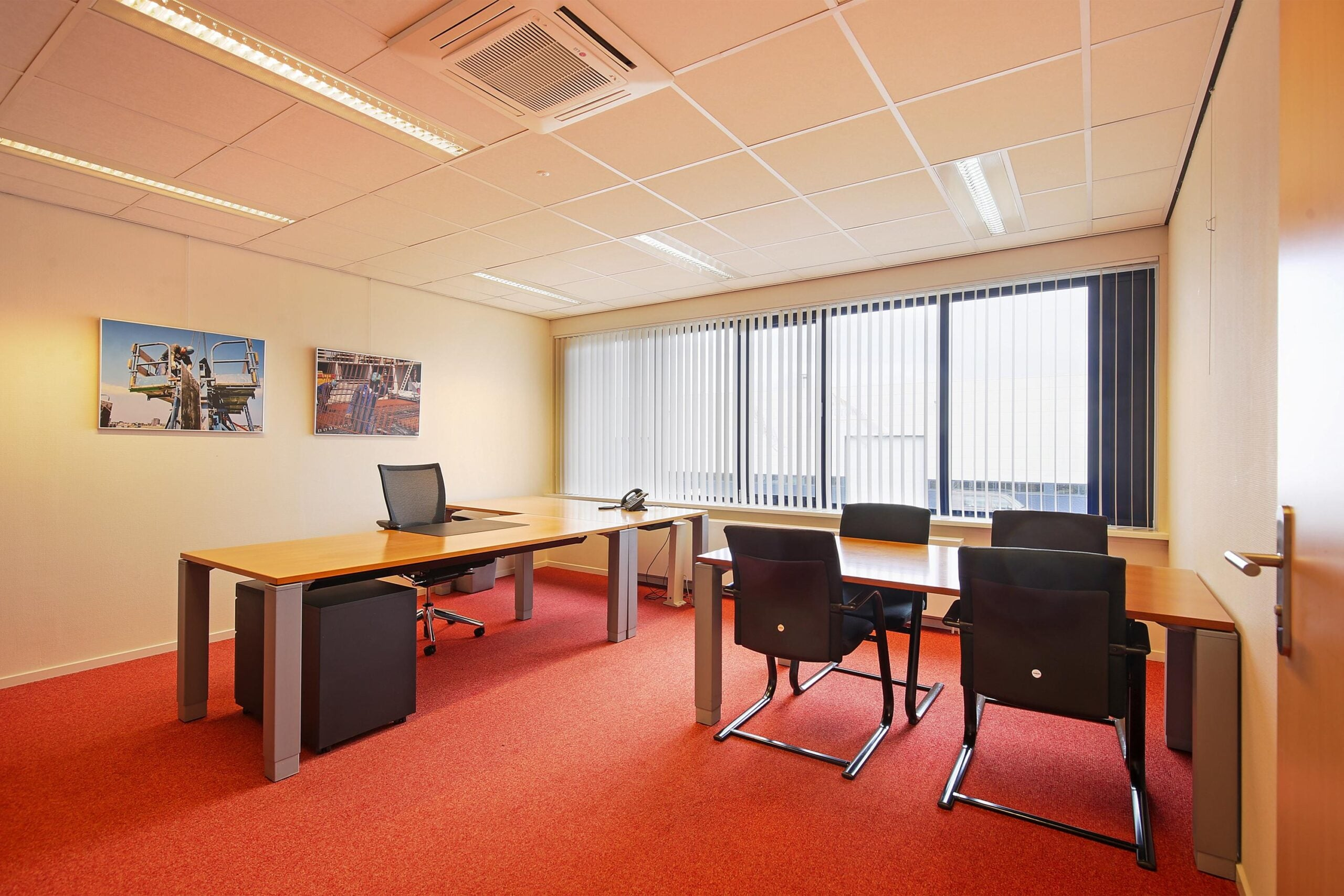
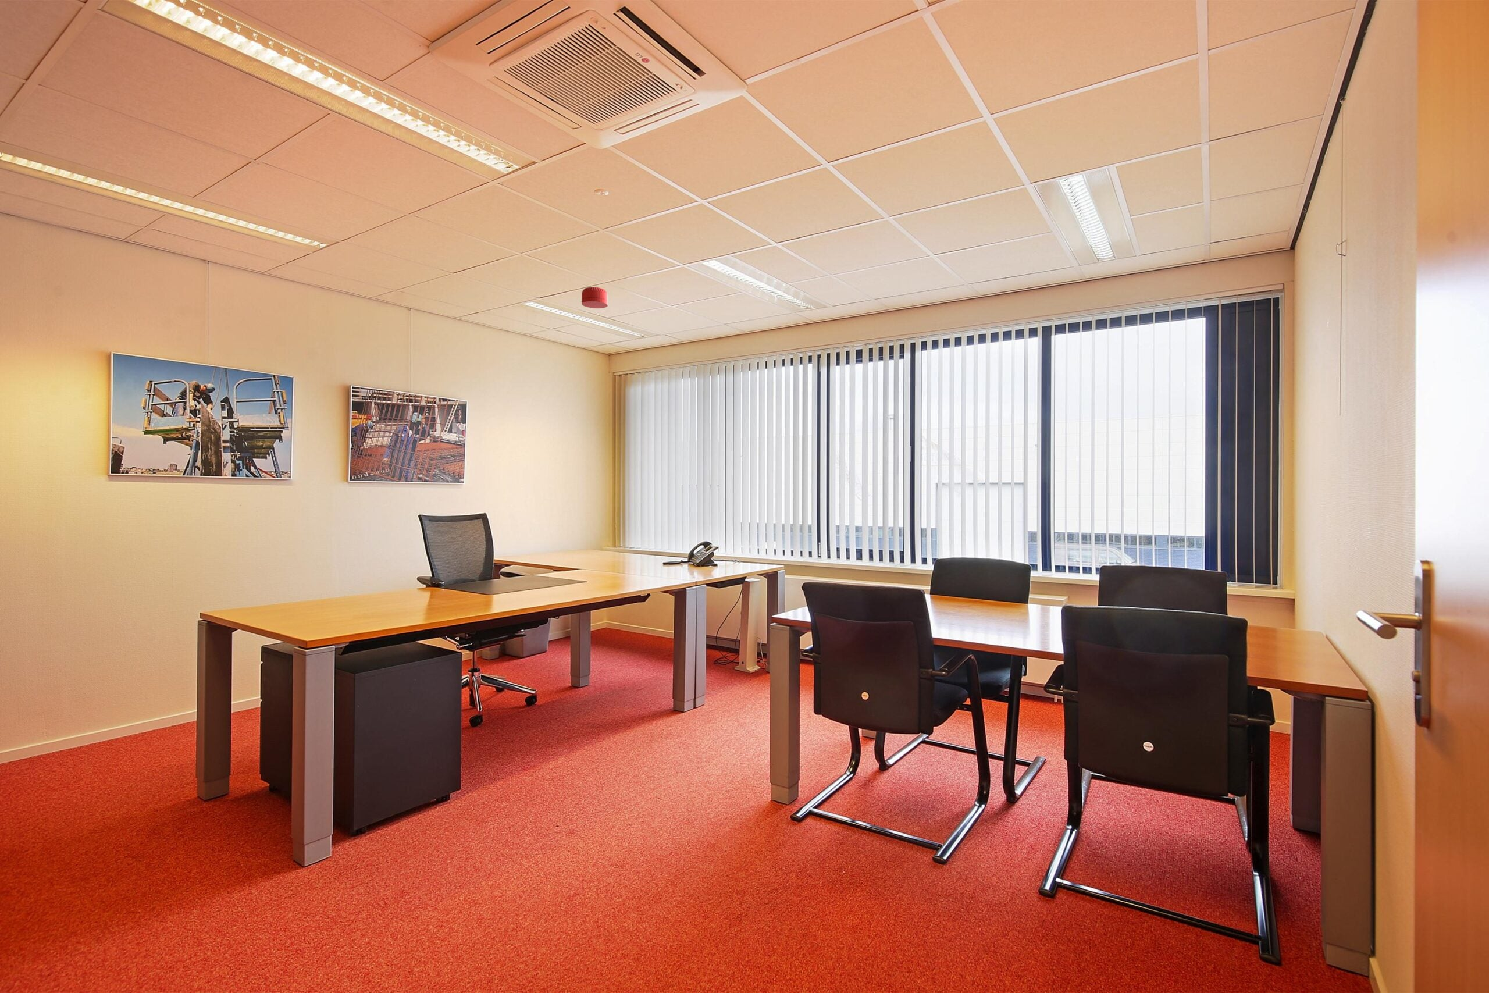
+ smoke detector [581,286,608,309]
